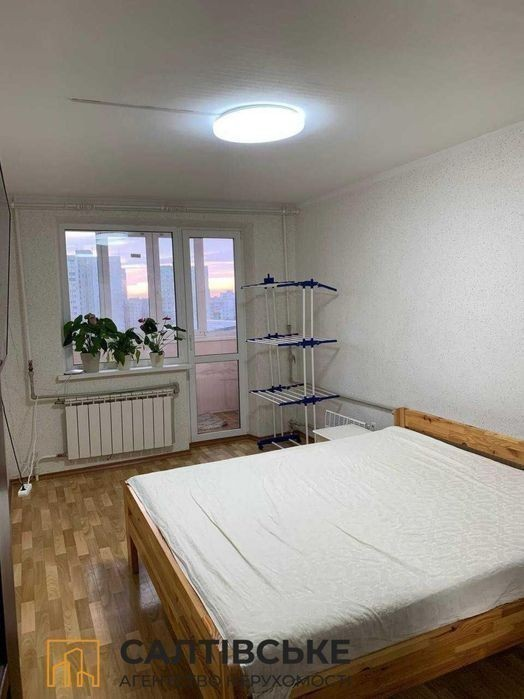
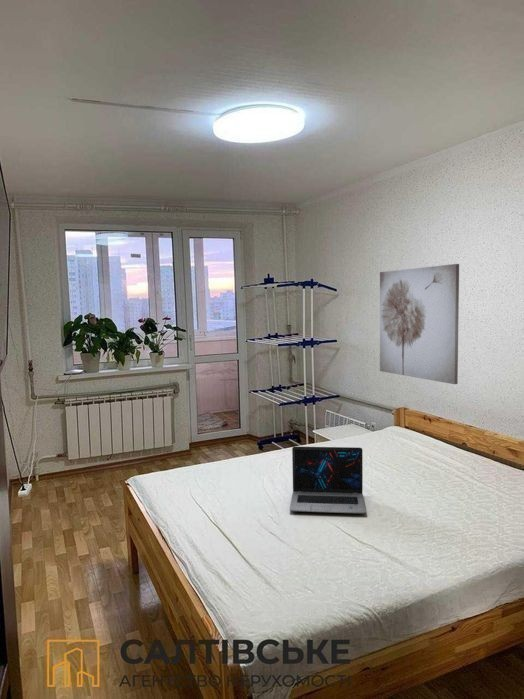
+ laptop [289,446,367,515]
+ wall art [379,263,460,385]
